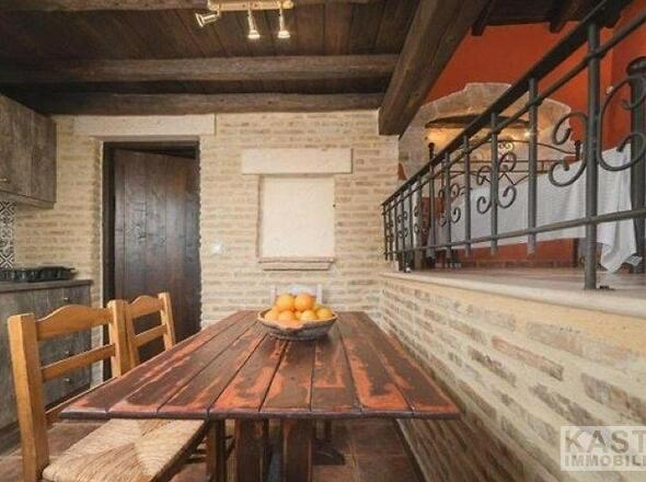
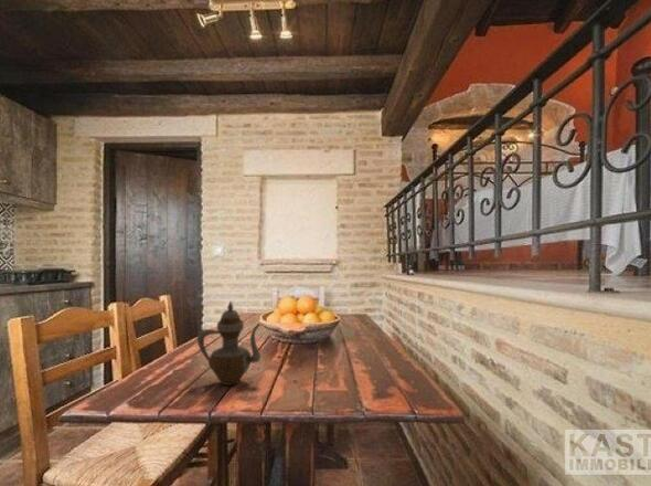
+ teapot [196,300,263,387]
